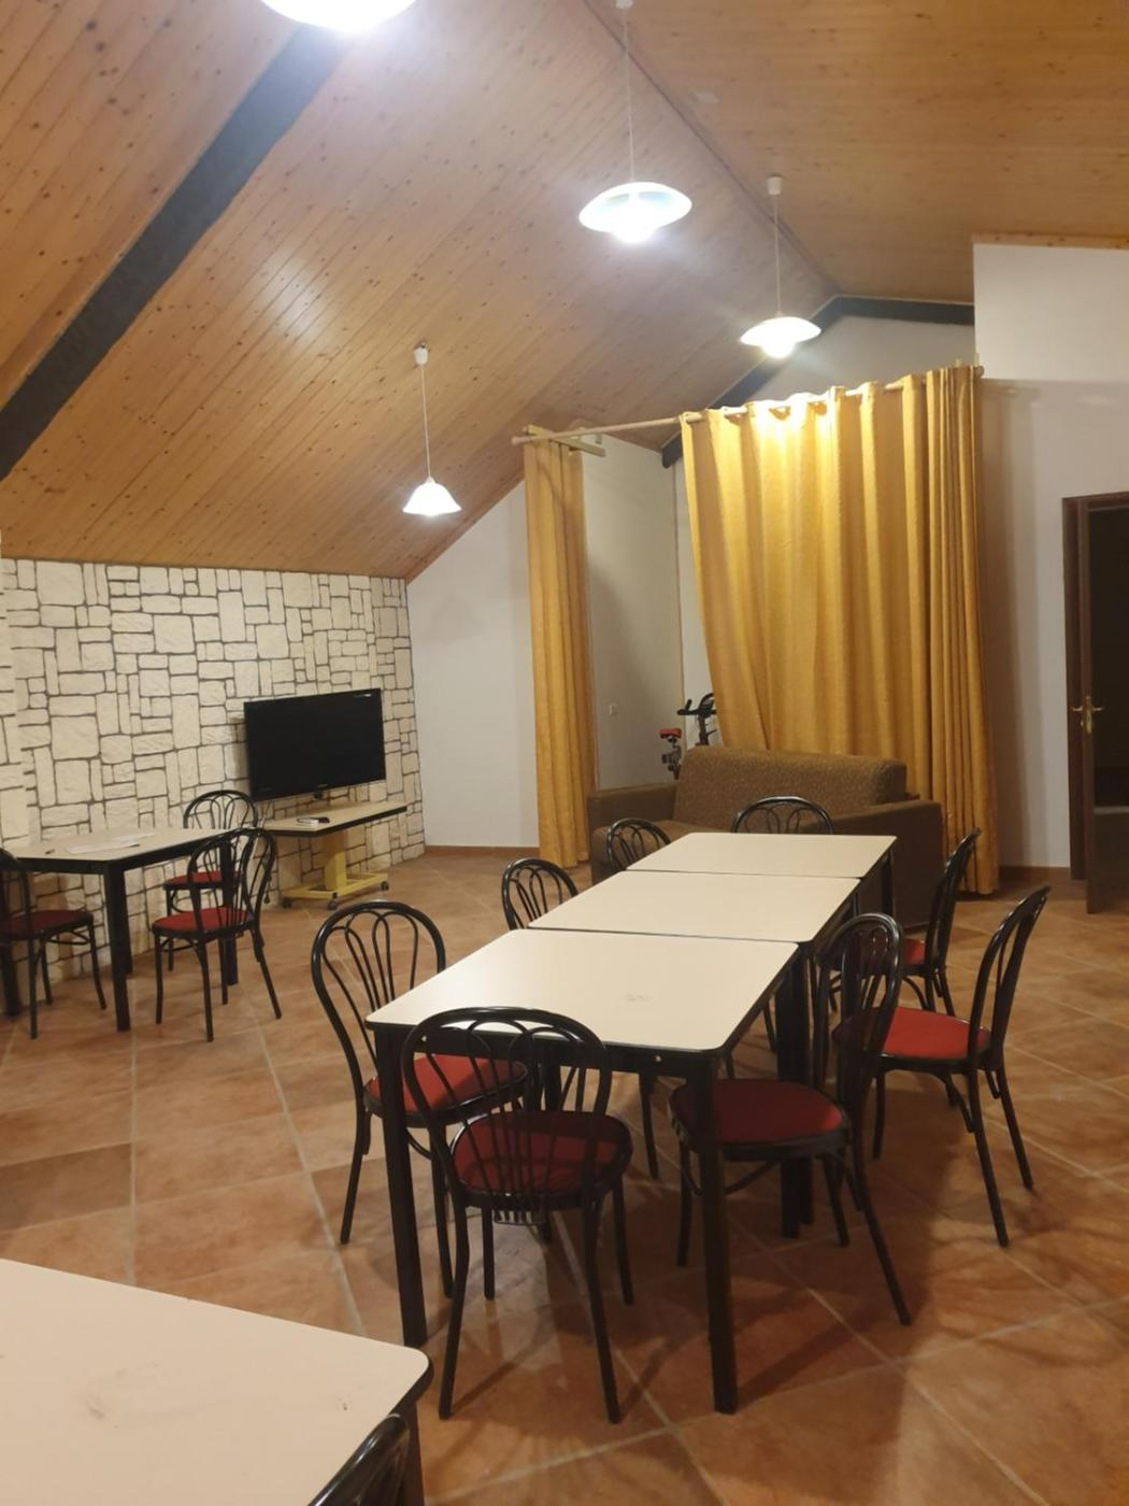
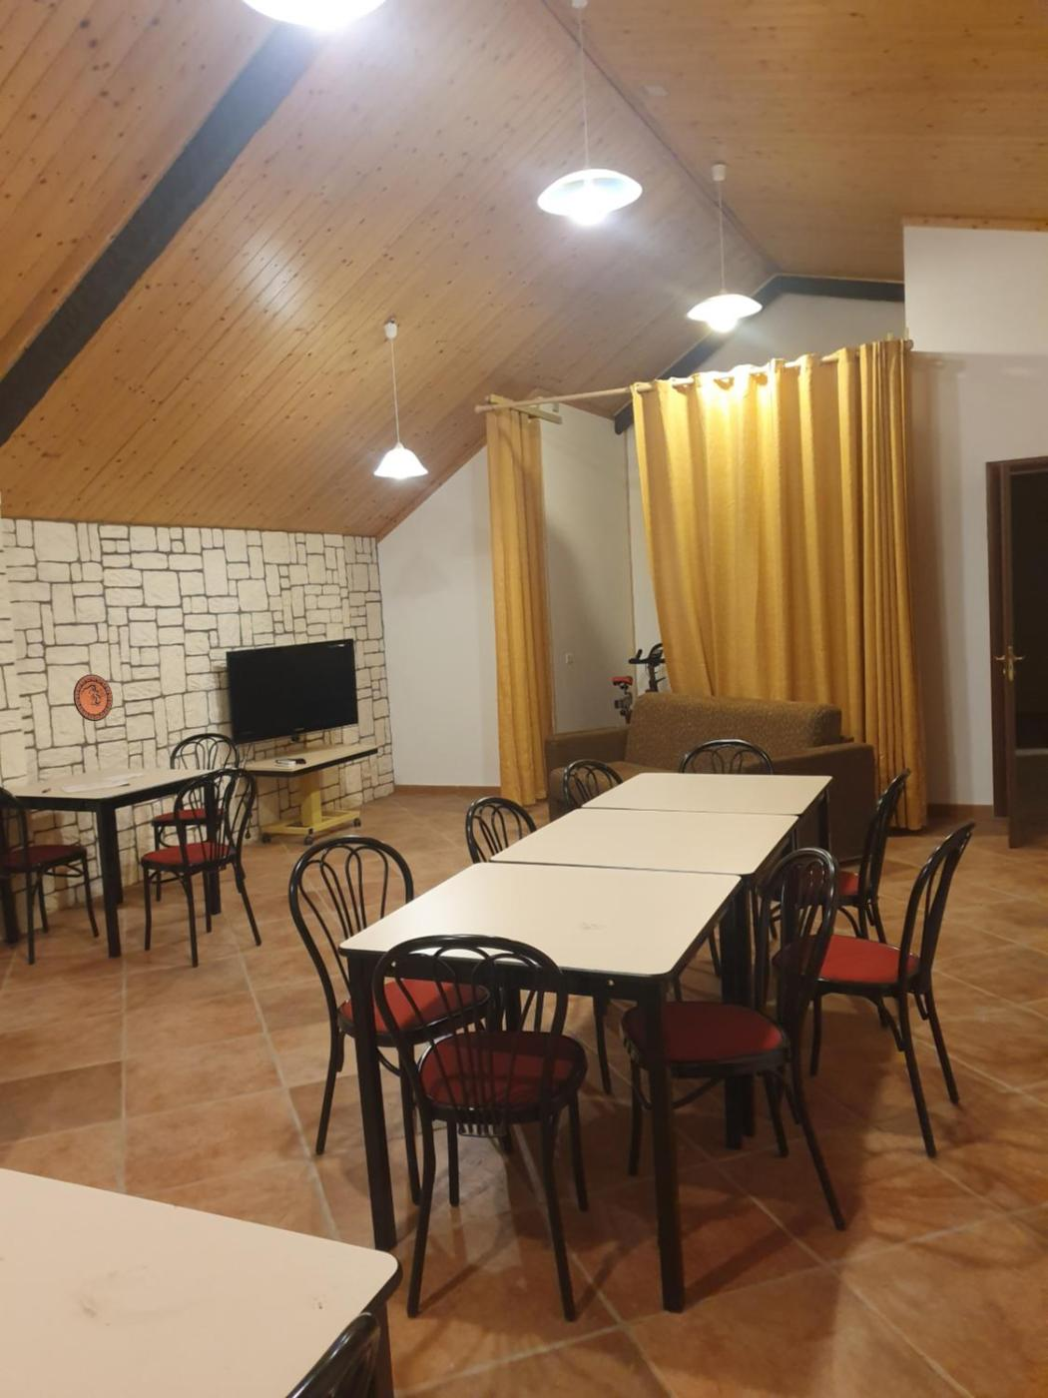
+ decorative plate [73,673,113,722]
